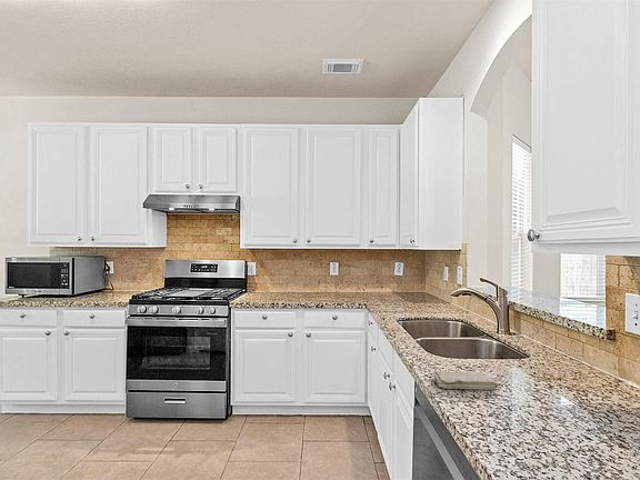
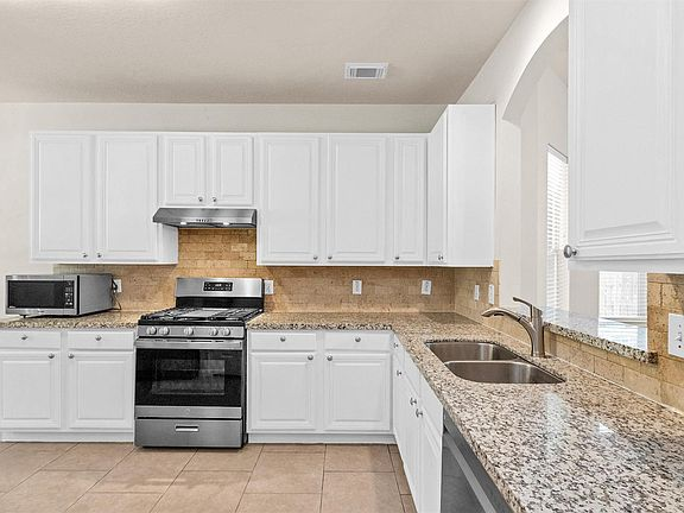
- washcloth [432,370,499,390]
